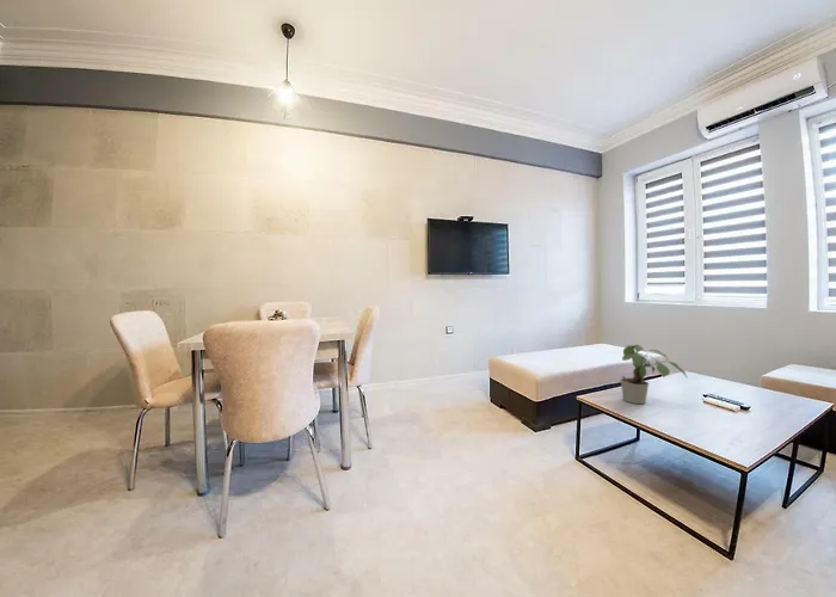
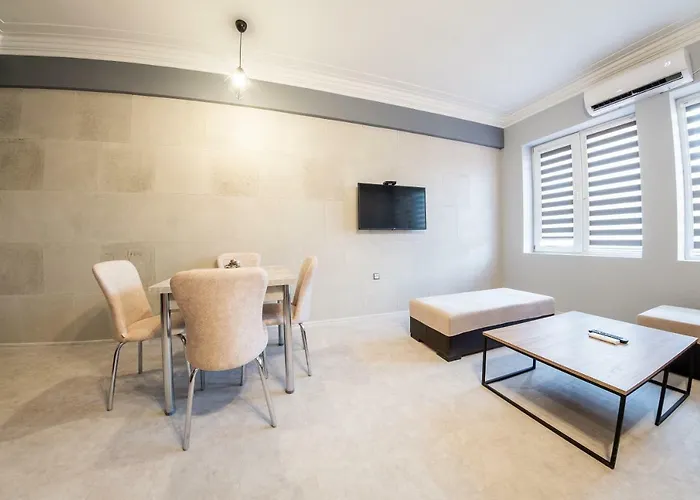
- potted plant [619,344,688,405]
